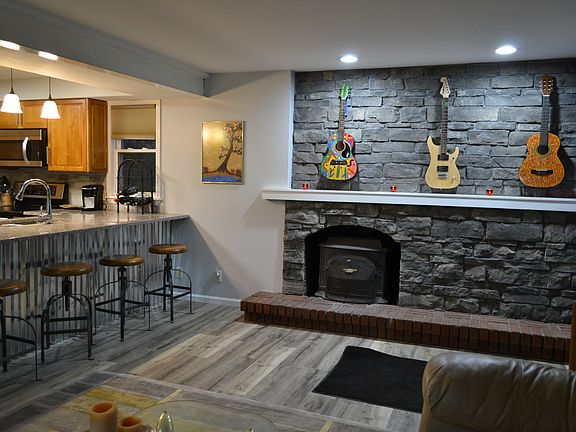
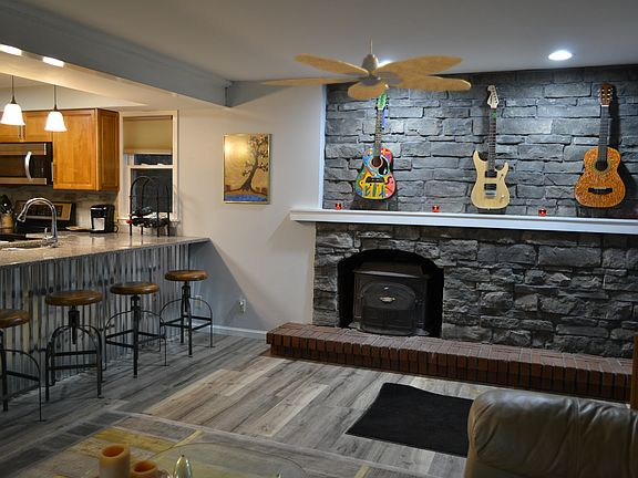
+ ceiling fan [260,39,472,101]
